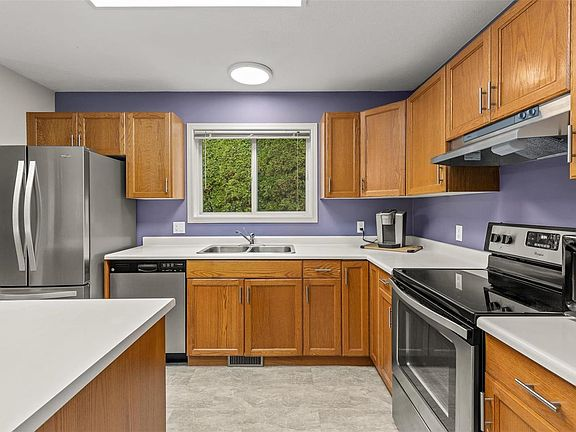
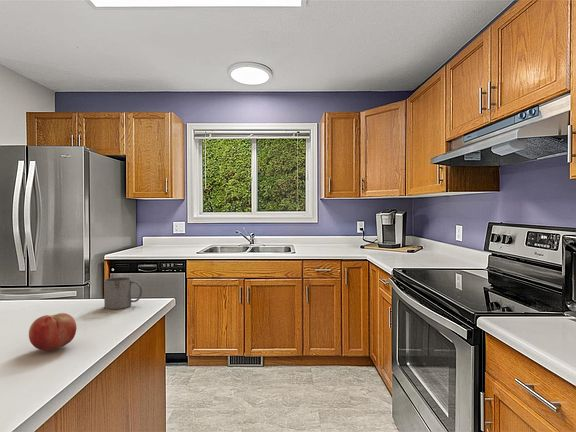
+ fruit [28,312,77,352]
+ mug [103,276,143,310]
